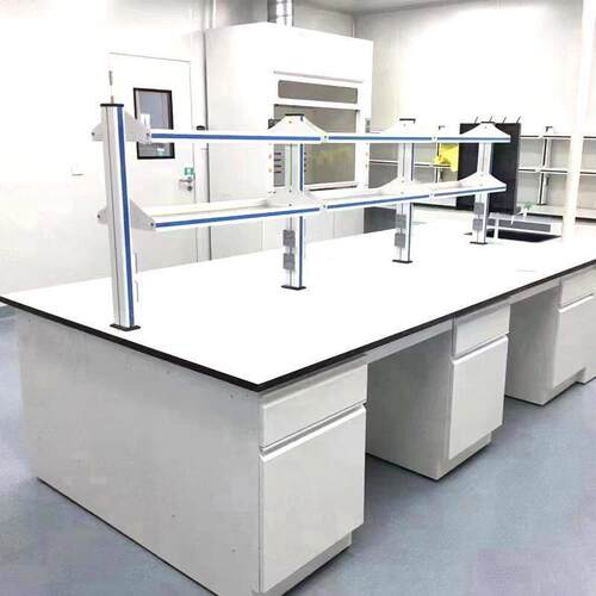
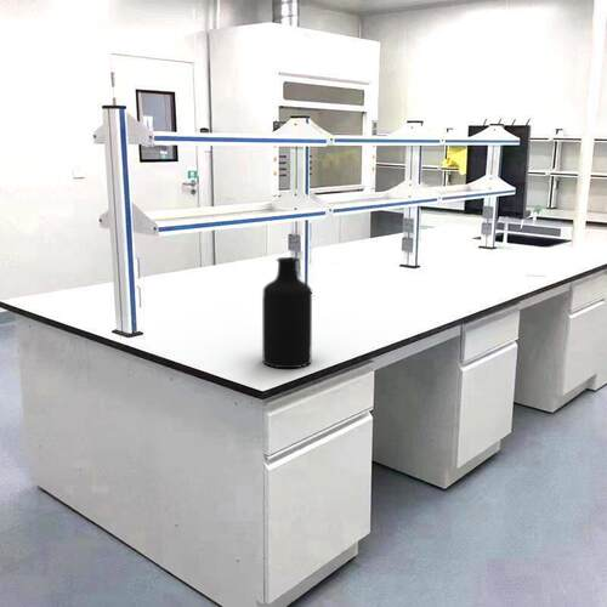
+ bottle [261,256,313,369]
